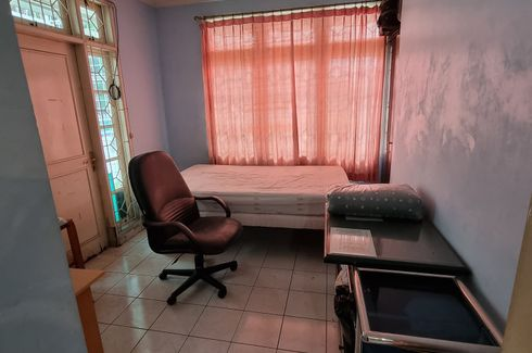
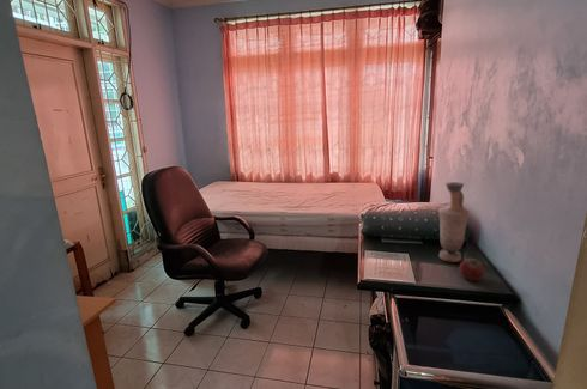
+ vase [437,181,471,263]
+ apple [459,257,486,282]
